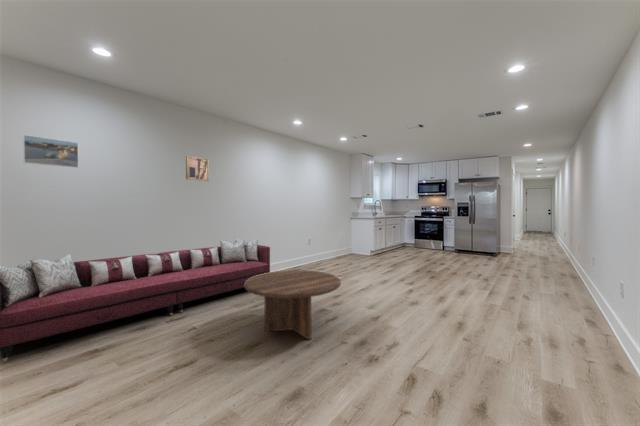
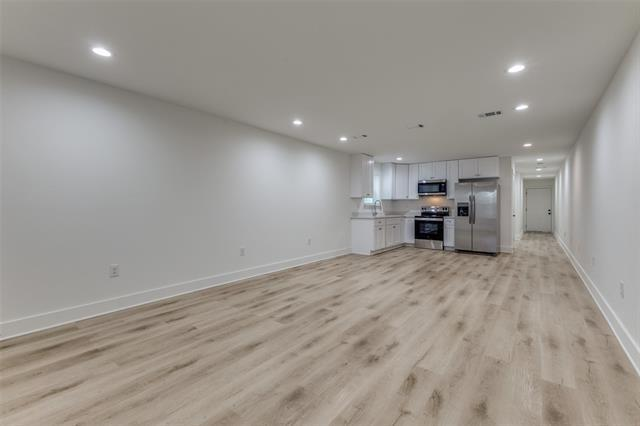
- coffee table [244,269,342,341]
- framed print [22,134,80,169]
- sofa [0,238,271,363]
- wall art [185,155,210,182]
